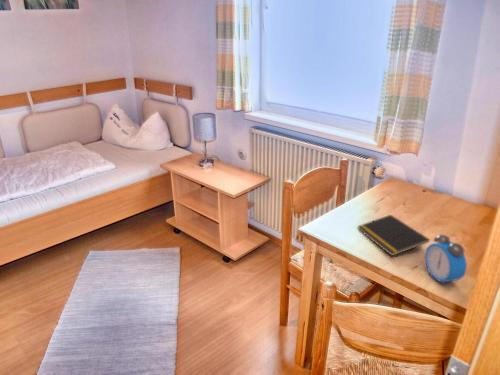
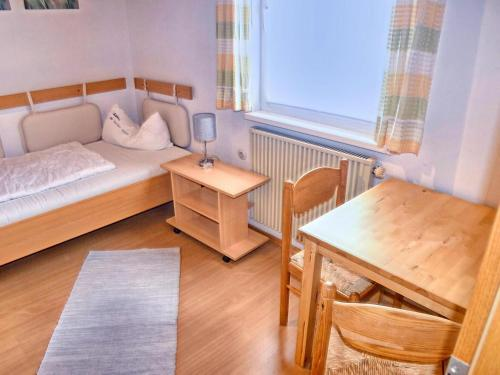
- notepad [356,214,431,257]
- alarm clock [424,233,468,286]
